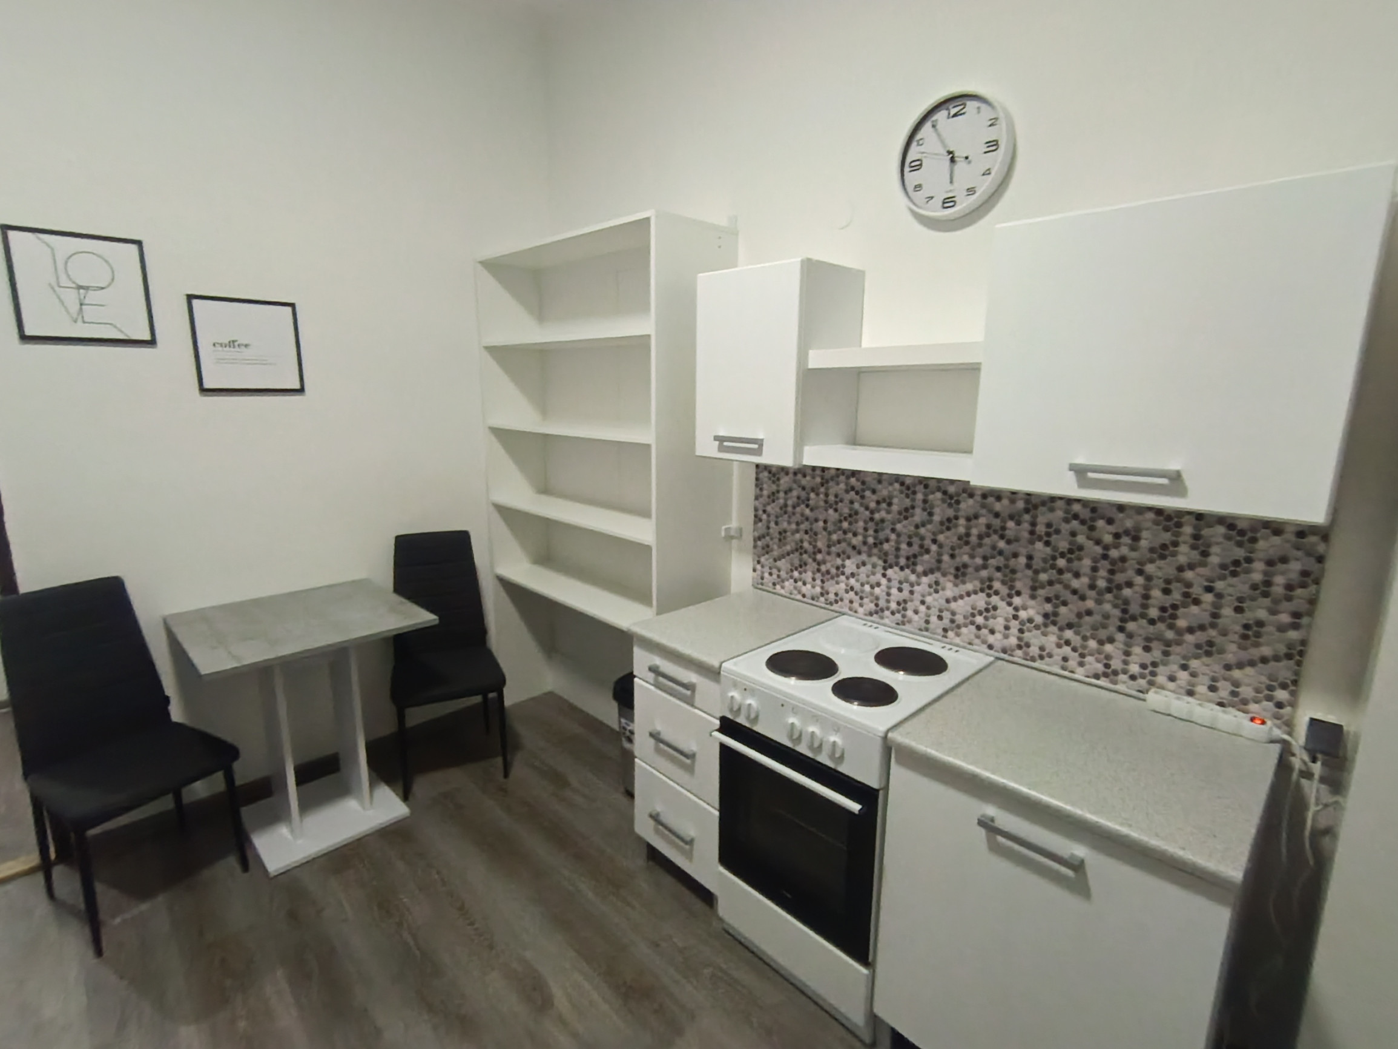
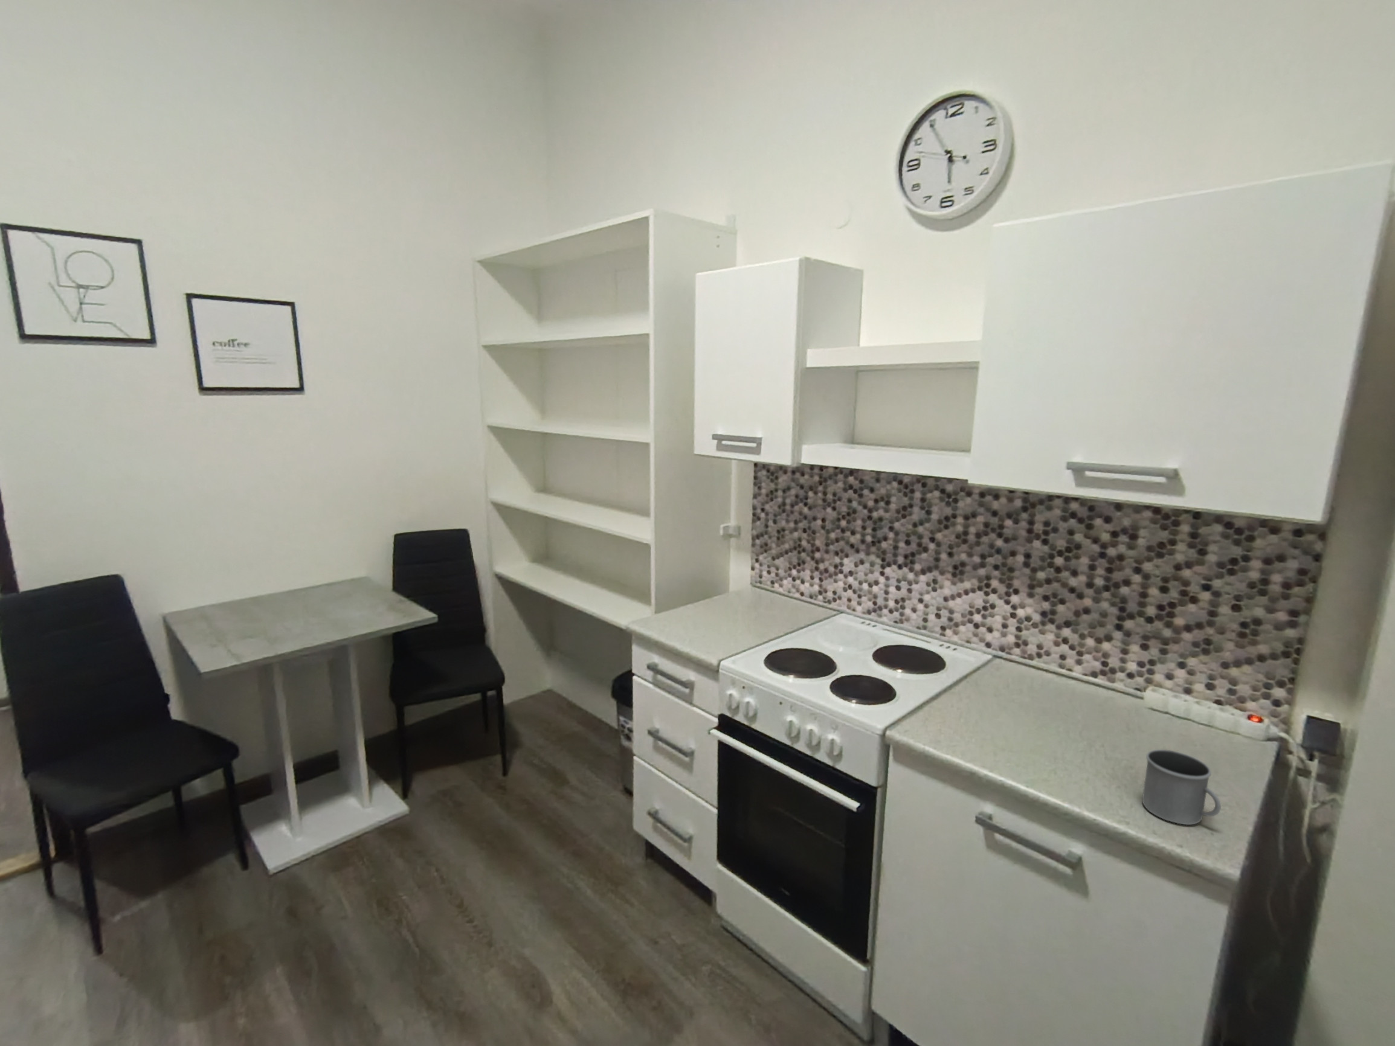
+ mug [1142,749,1221,825]
